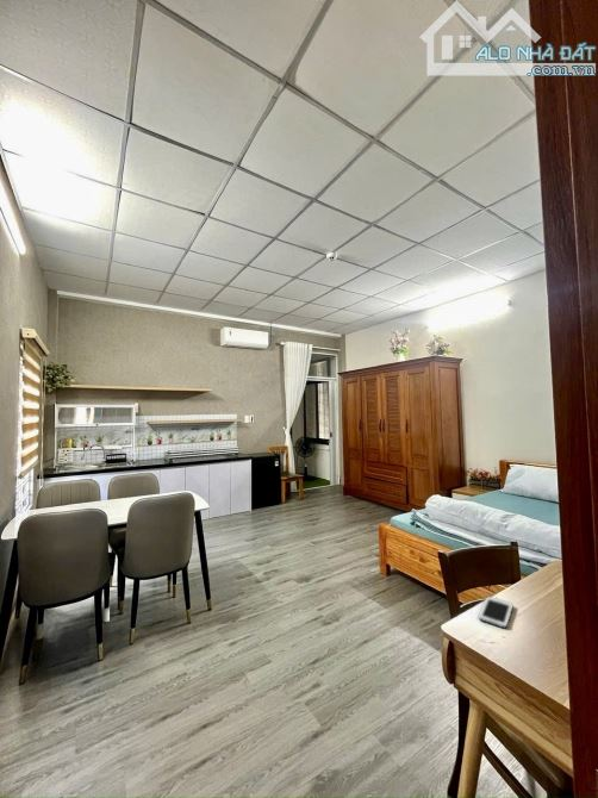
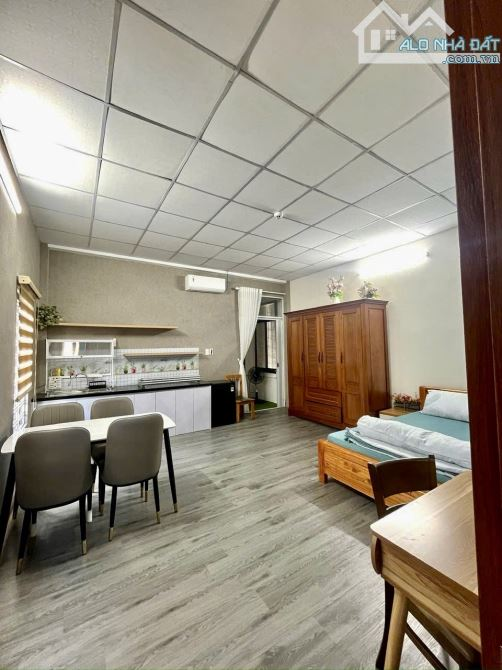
- cell phone [478,596,513,630]
